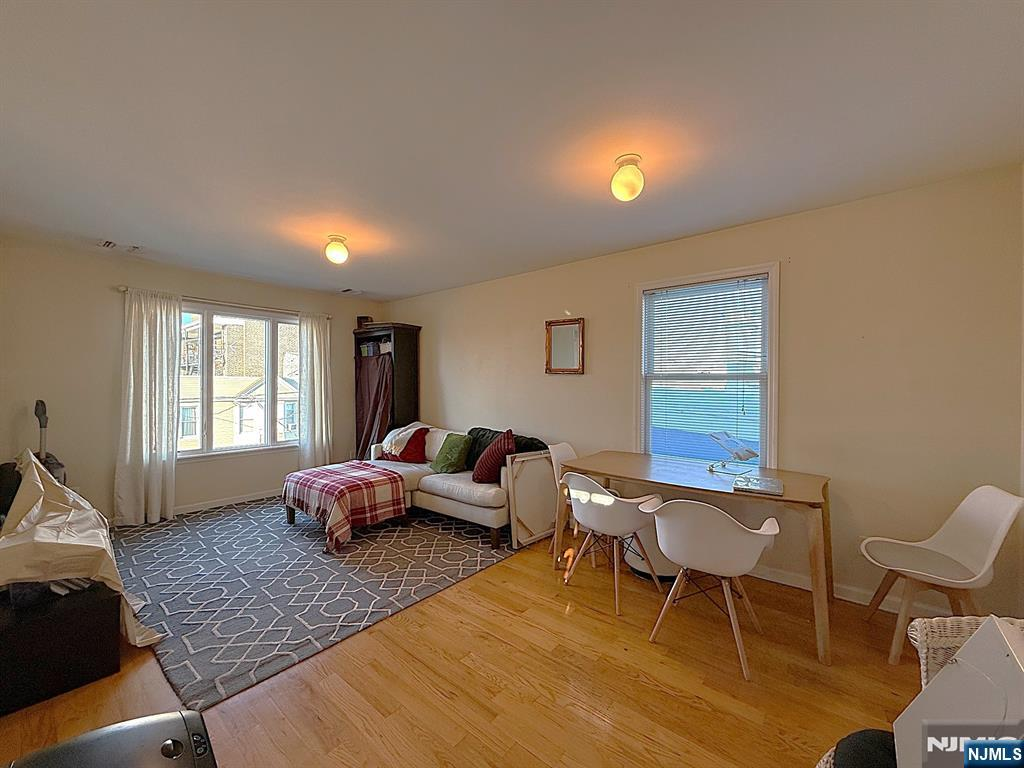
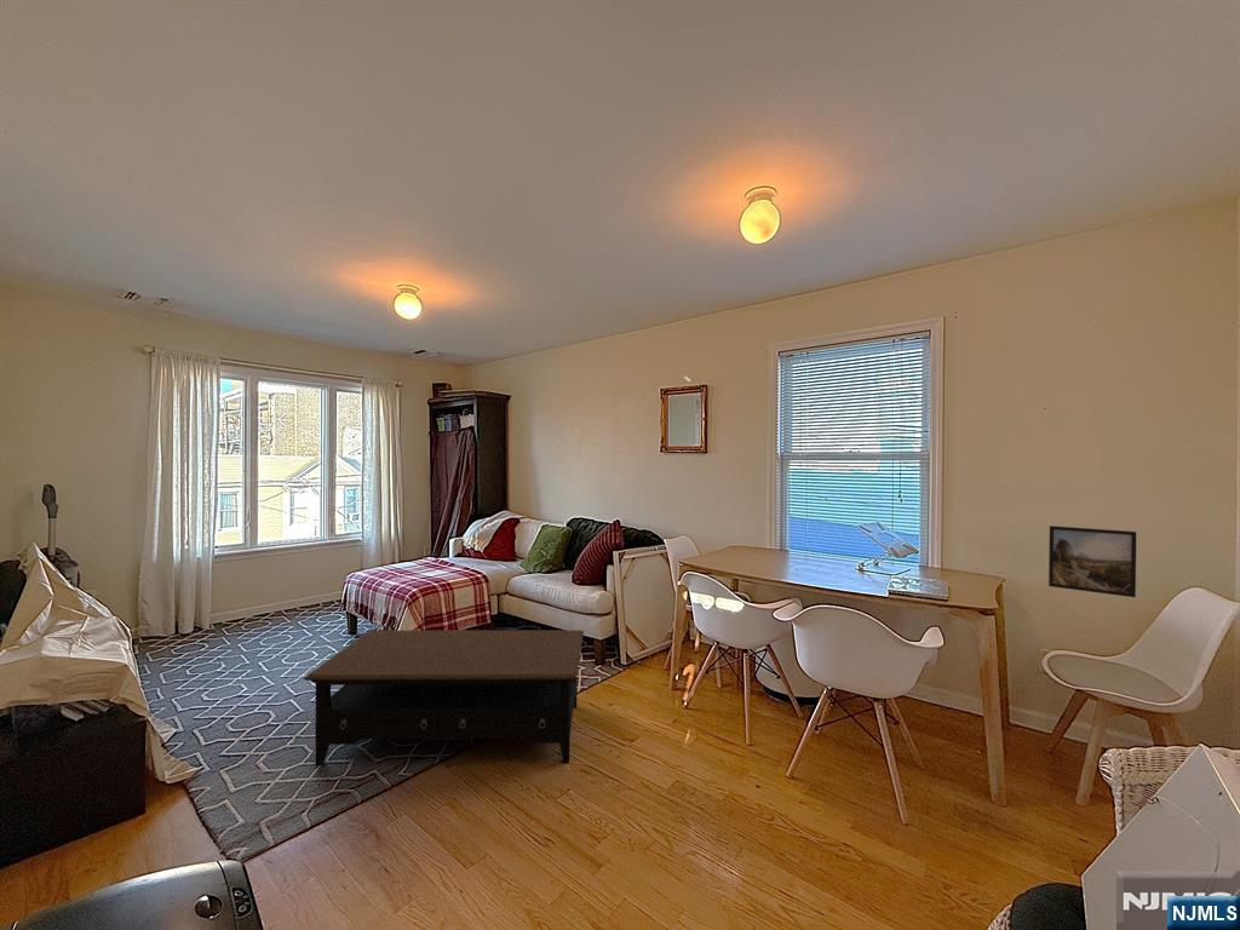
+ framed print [1047,524,1137,598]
+ coffee table [303,630,585,765]
